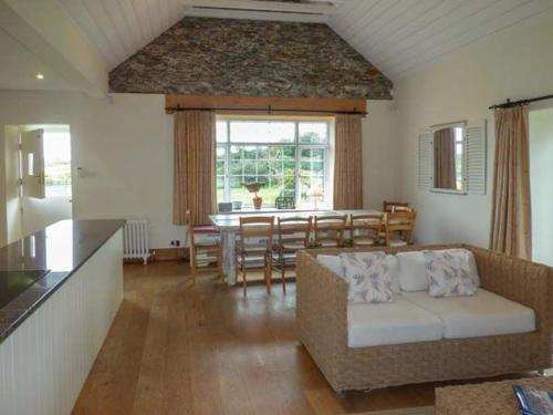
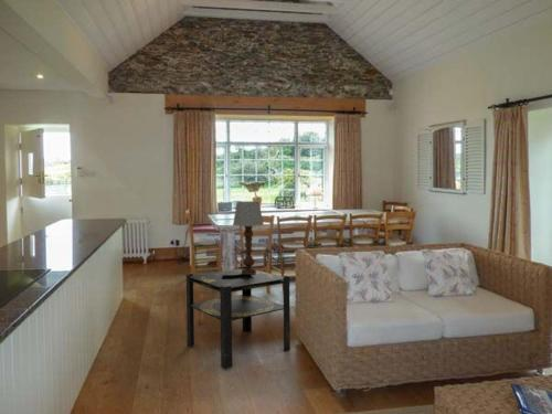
+ table lamp [232,200,265,274]
+ side table [185,266,291,370]
